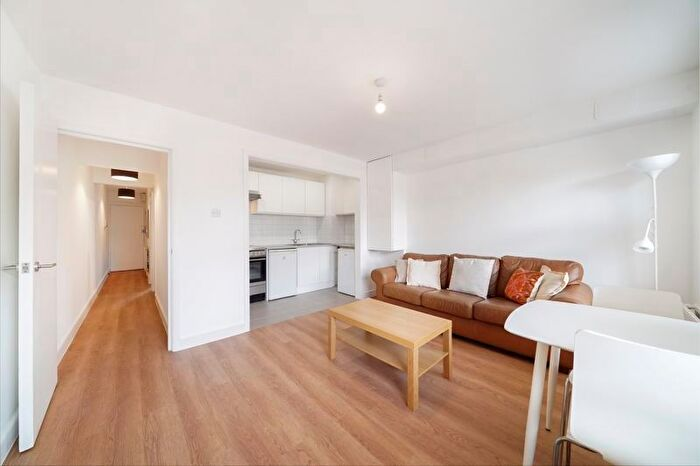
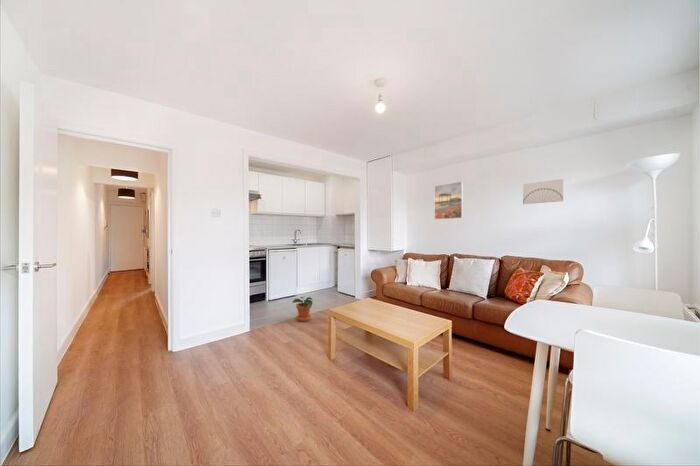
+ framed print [434,181,464,220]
+ potted plant [291,295,313,323]
+ wall art [522,178,564,205]
